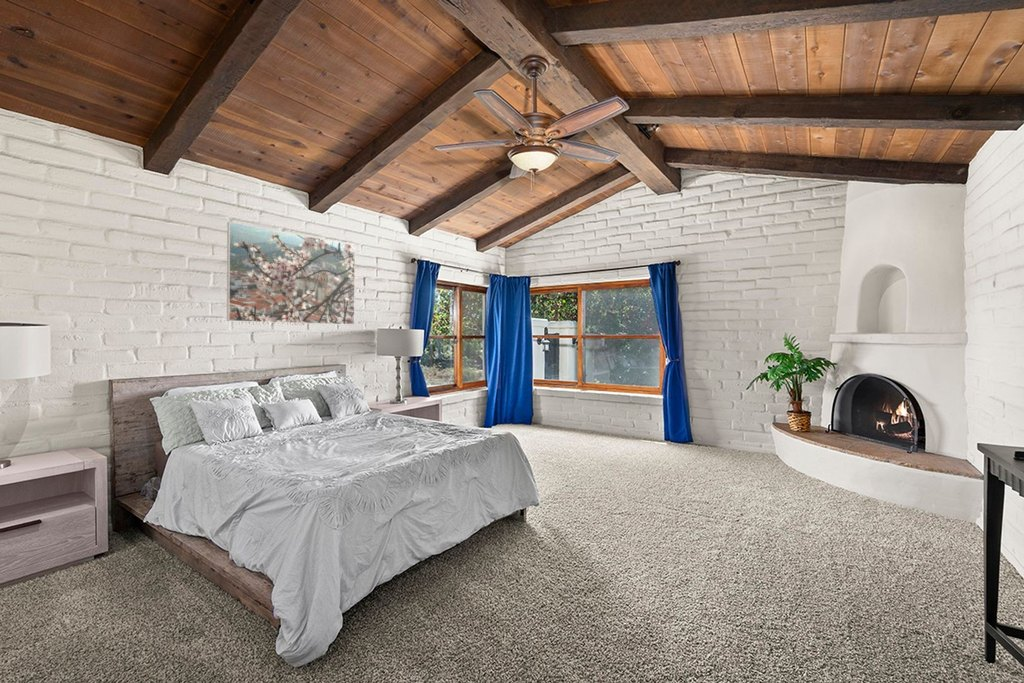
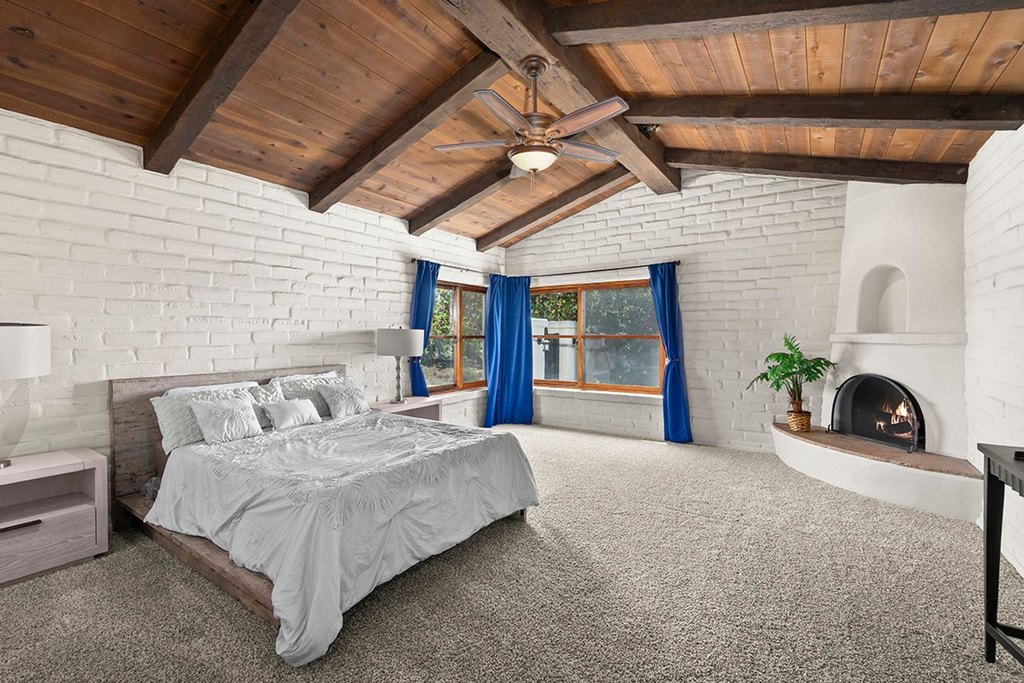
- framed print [226,221,356,326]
